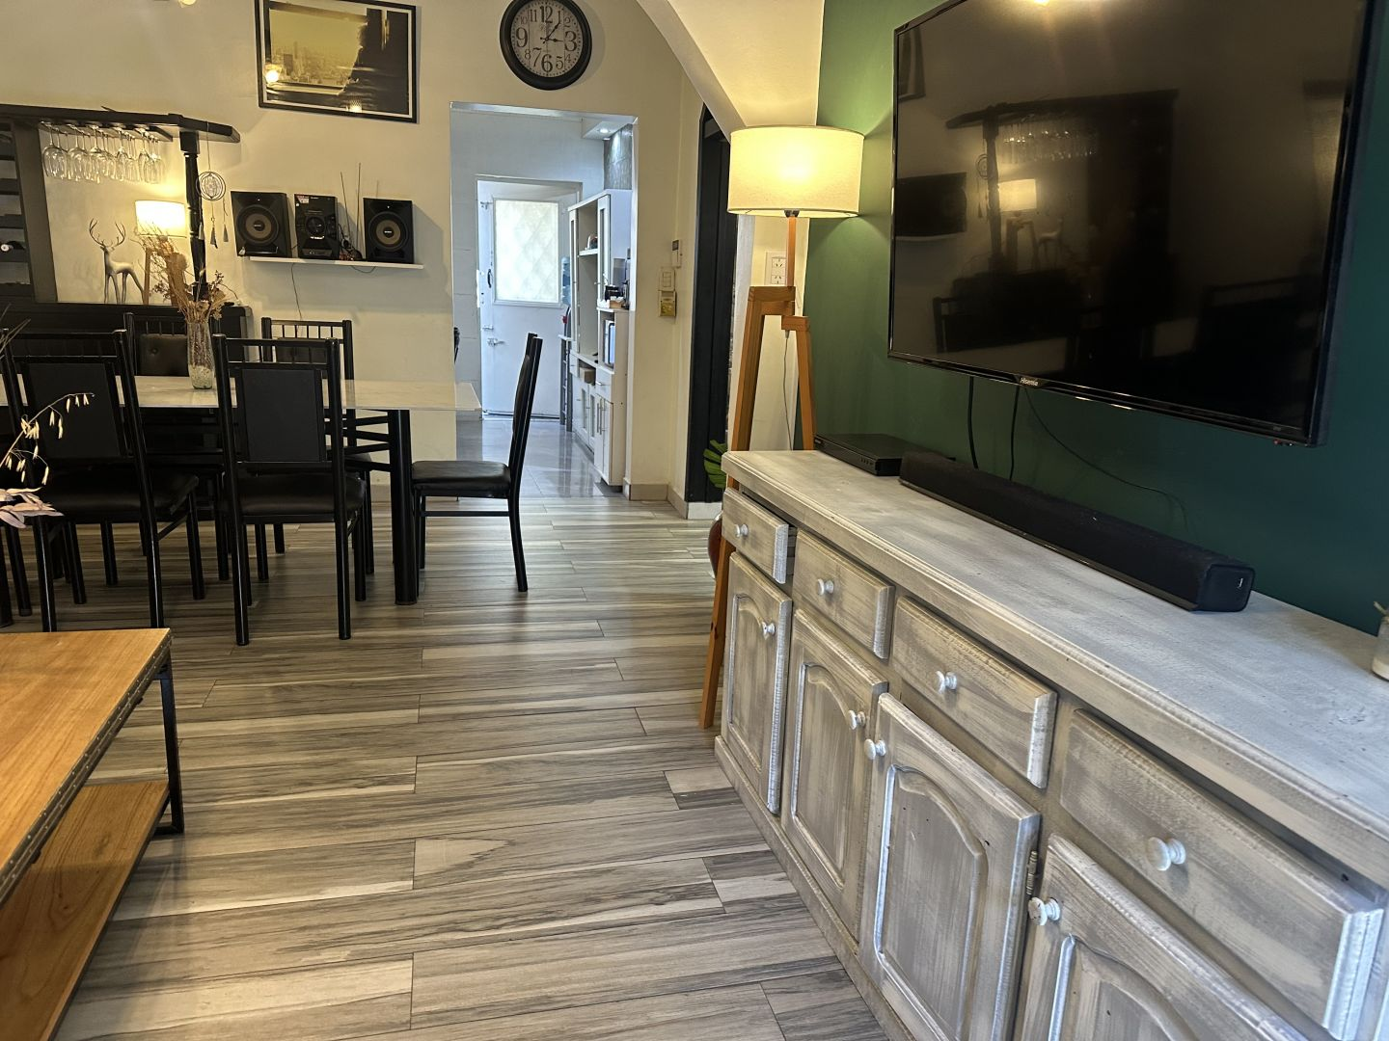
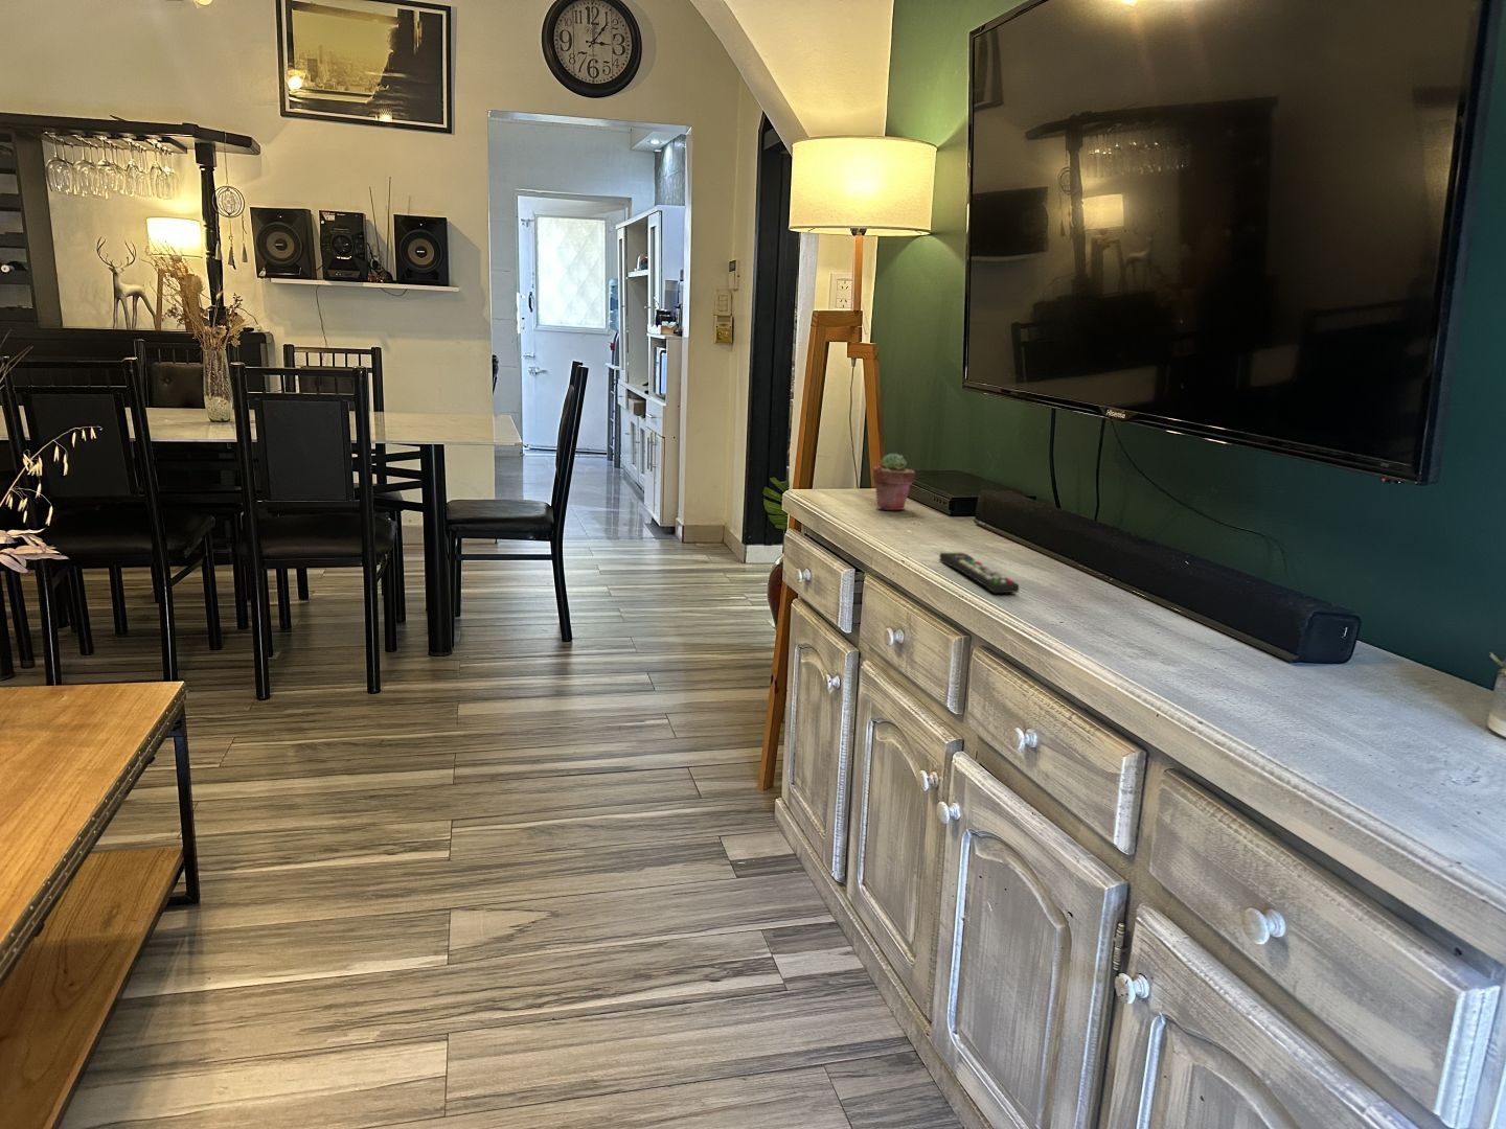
+ potted succulent [872,452,917,511]
+ remote control [938,551,1020,594]
